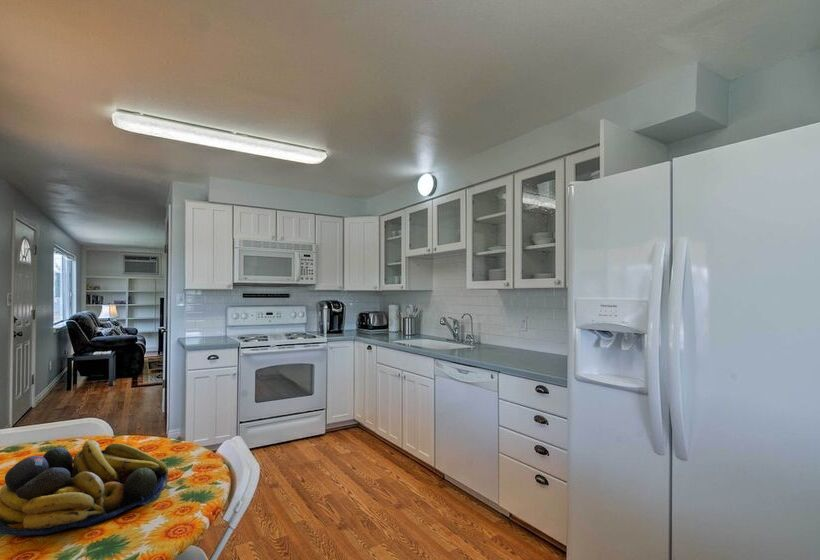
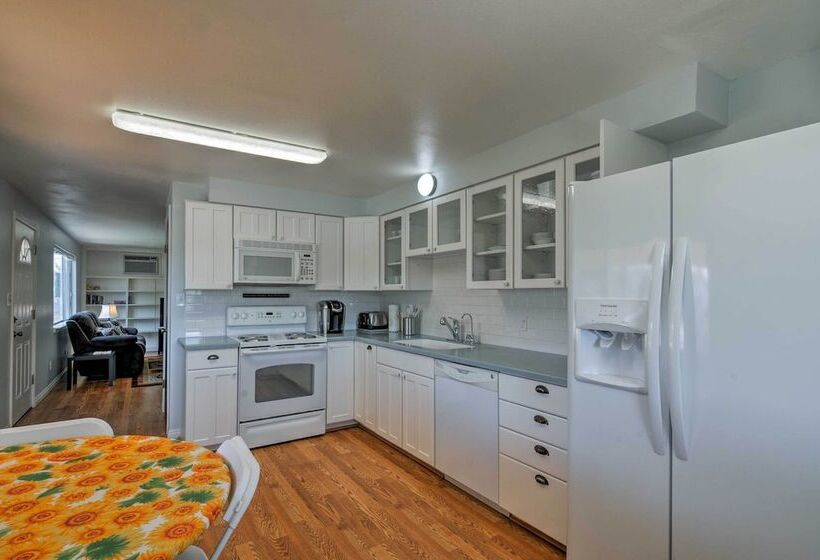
- fruit bowl [0,439,169,537]
